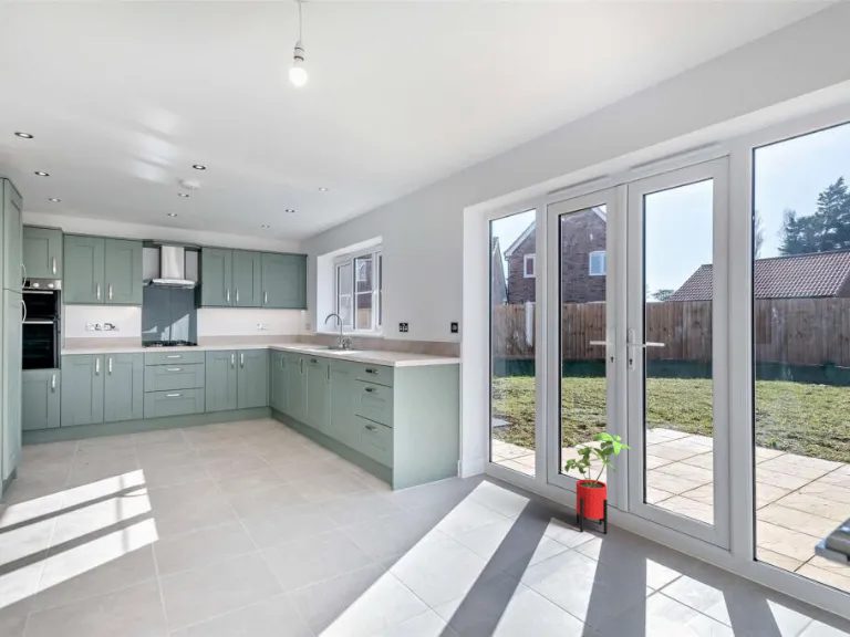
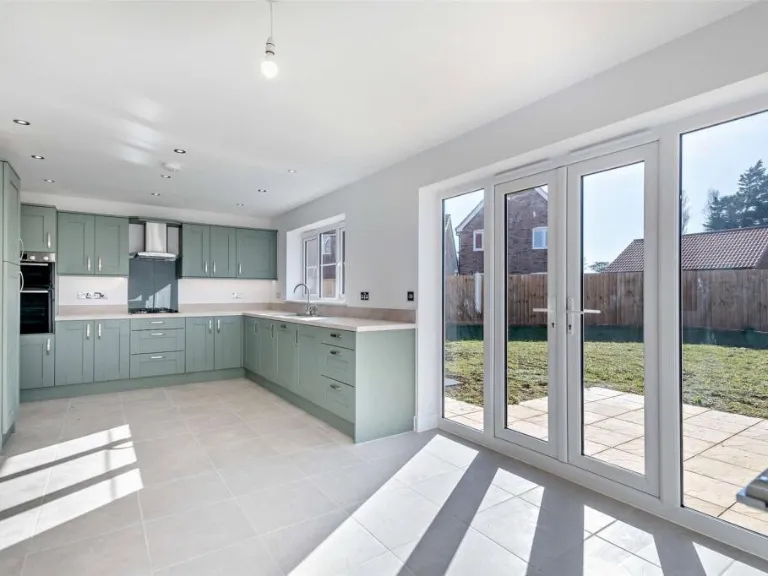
- house plant [563,432,632,535]
